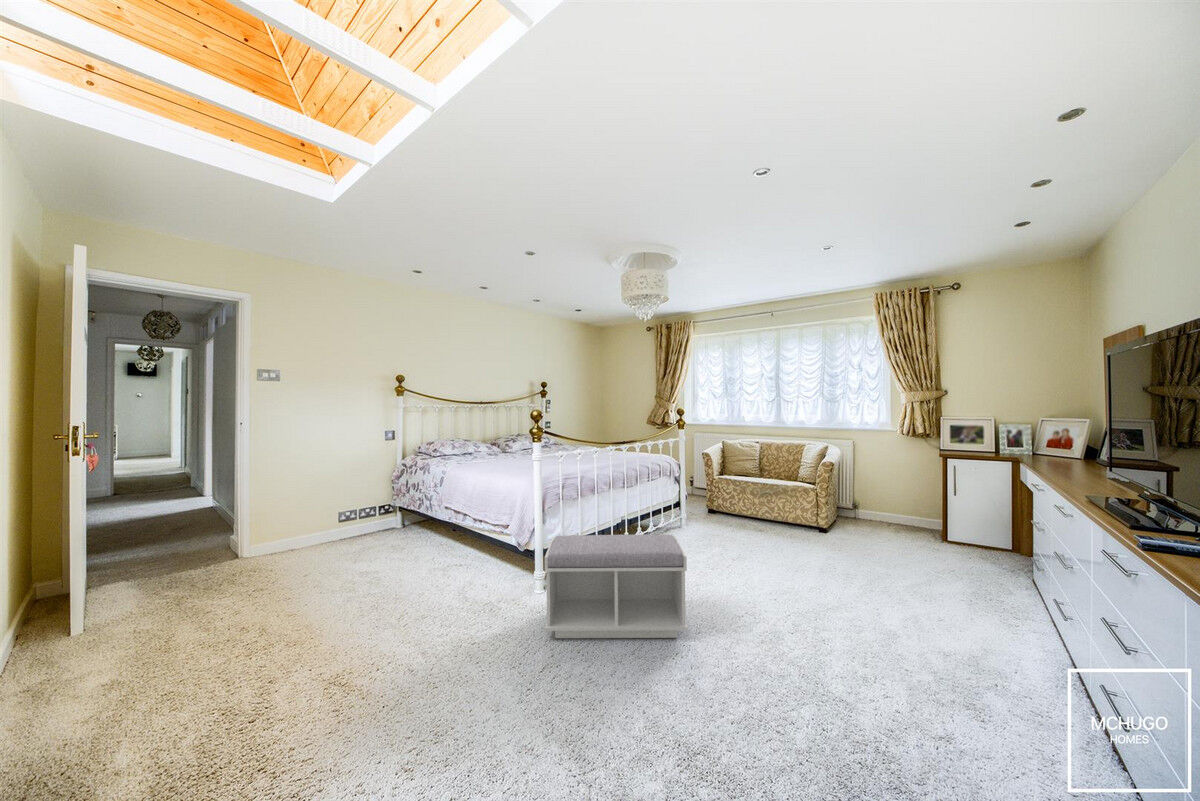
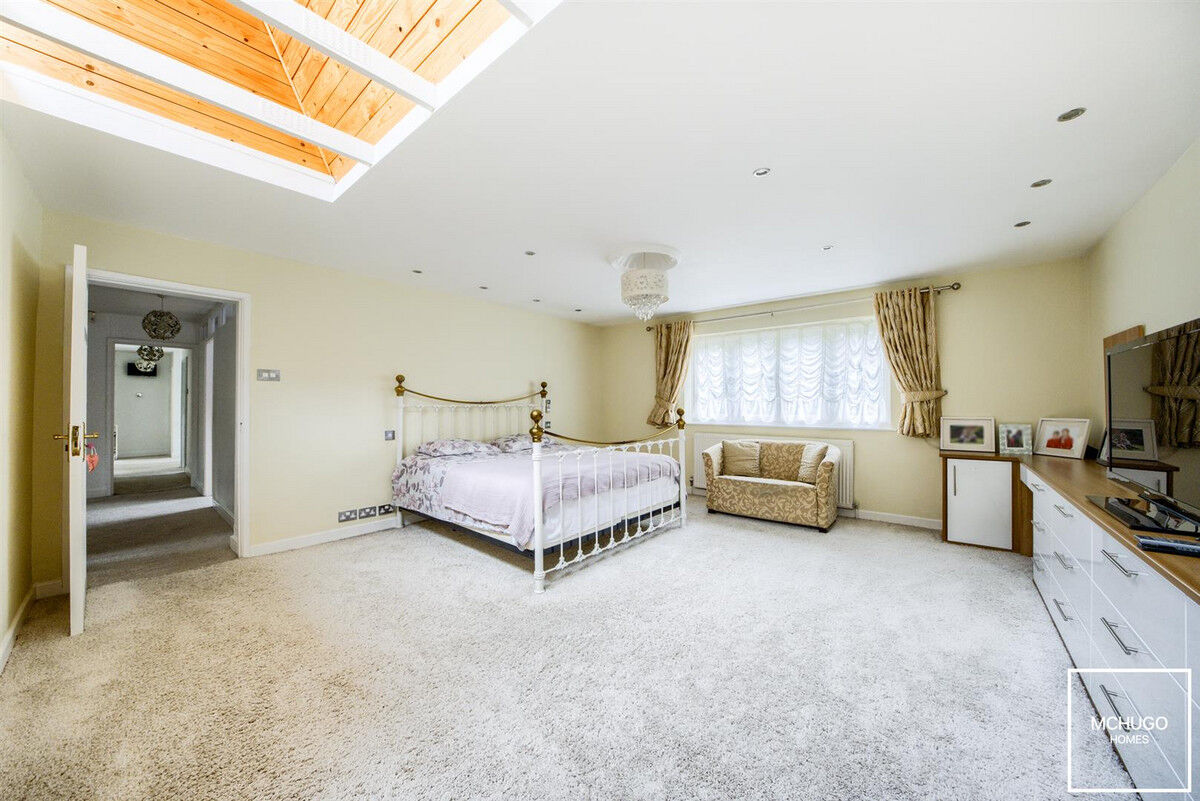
- bench [544,534,688,639]
